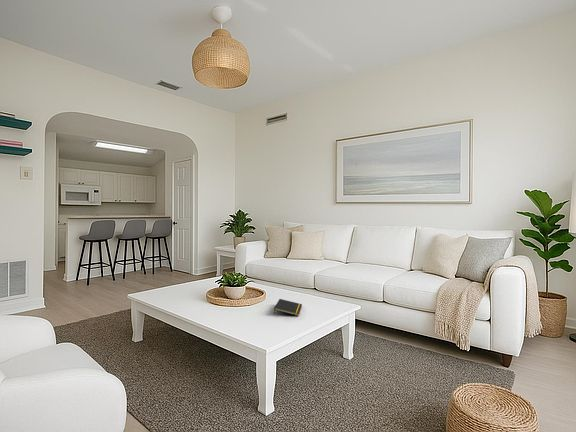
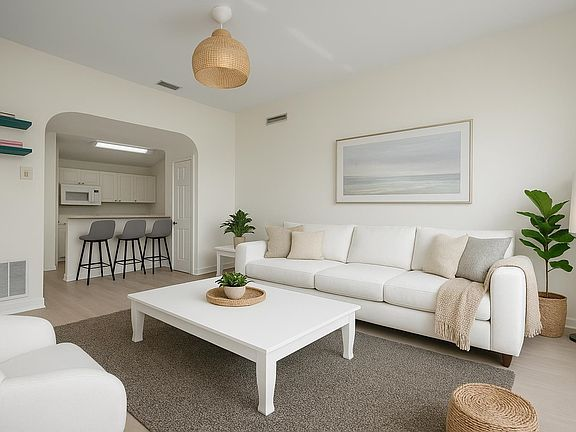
- notepad [273,298,303,317]
